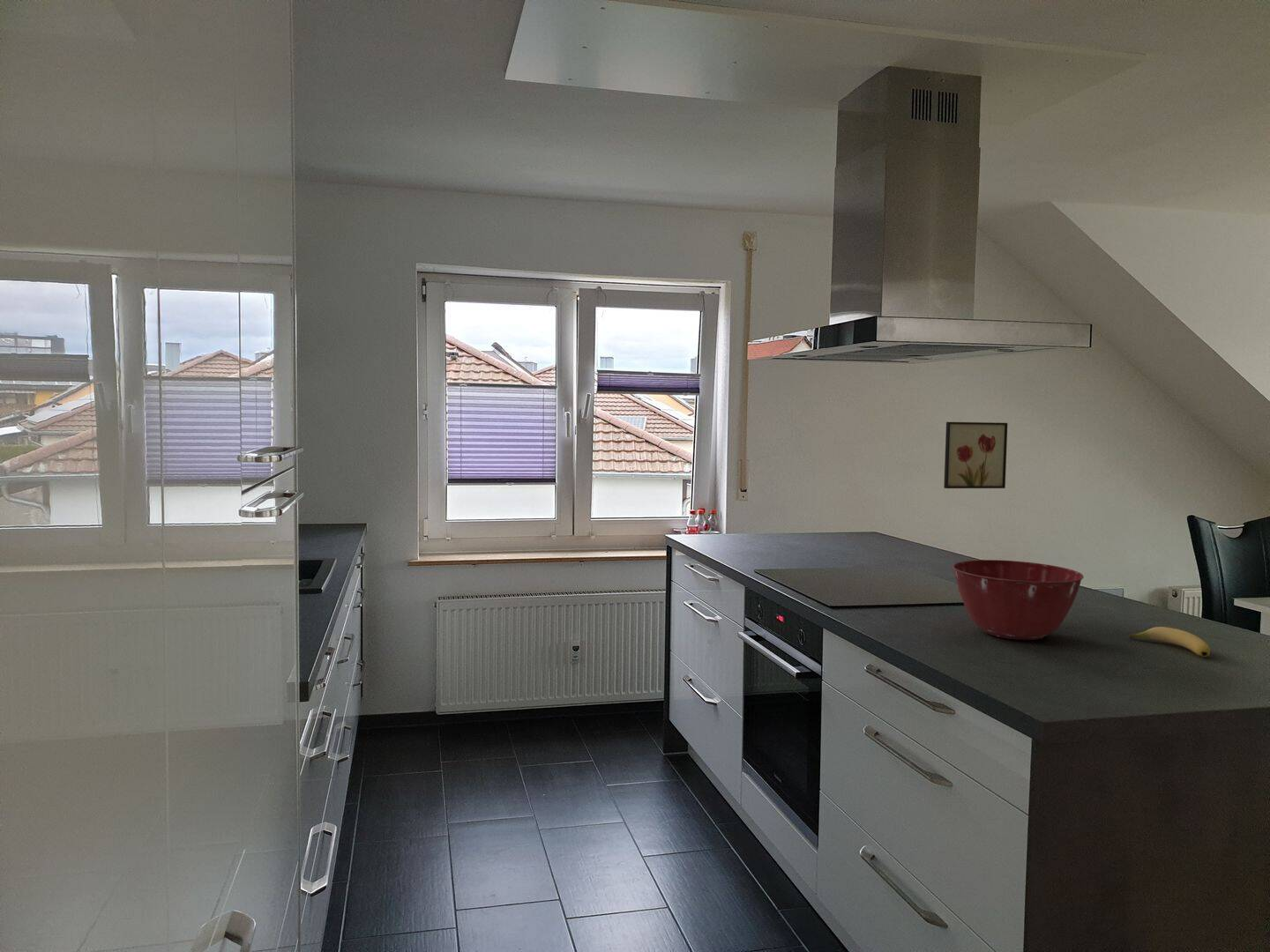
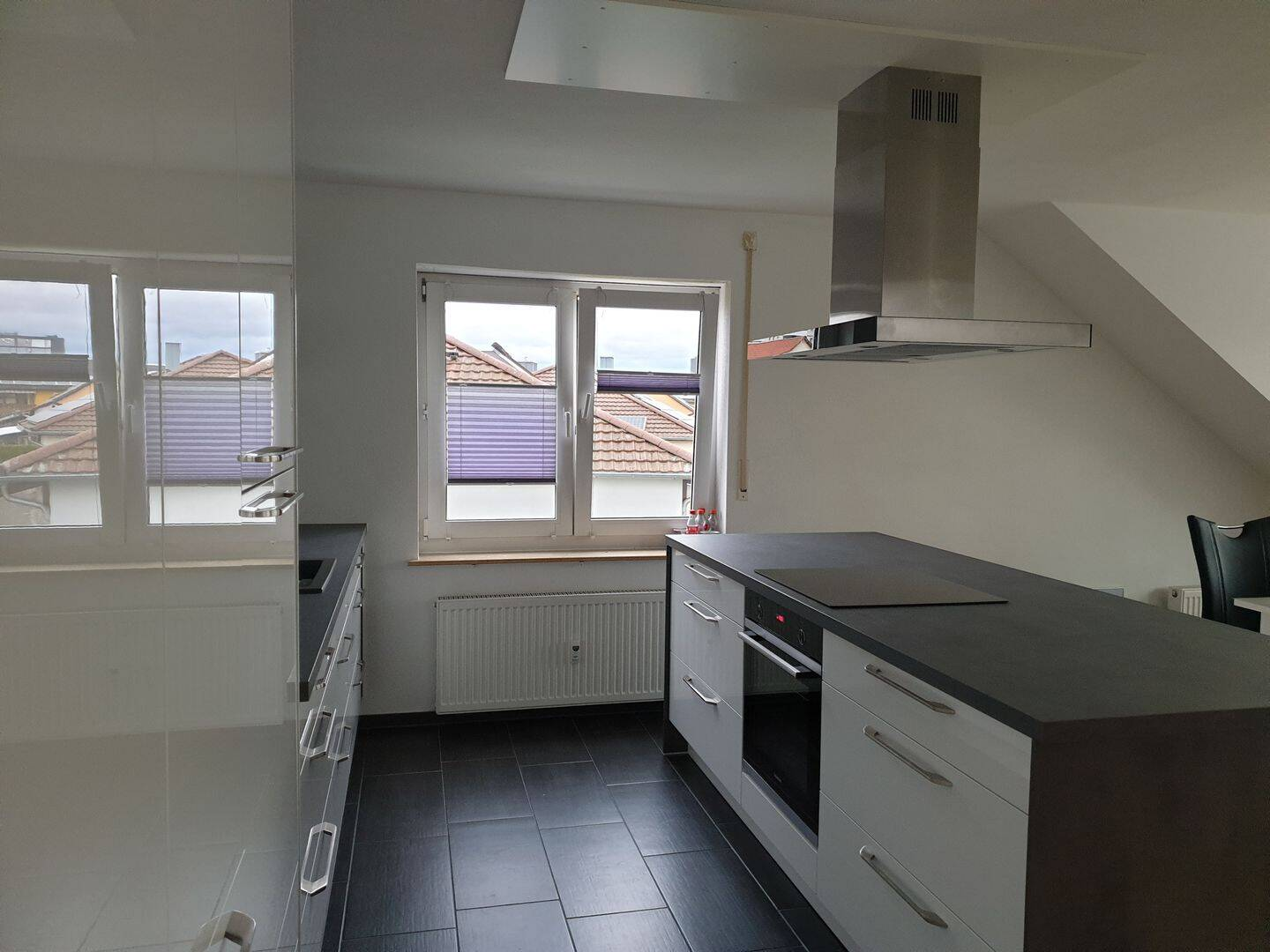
- wall art [943,421,1009,489]
- mixing bowl [952,559,1085,641]
- banana [1128,626,1211,658]
